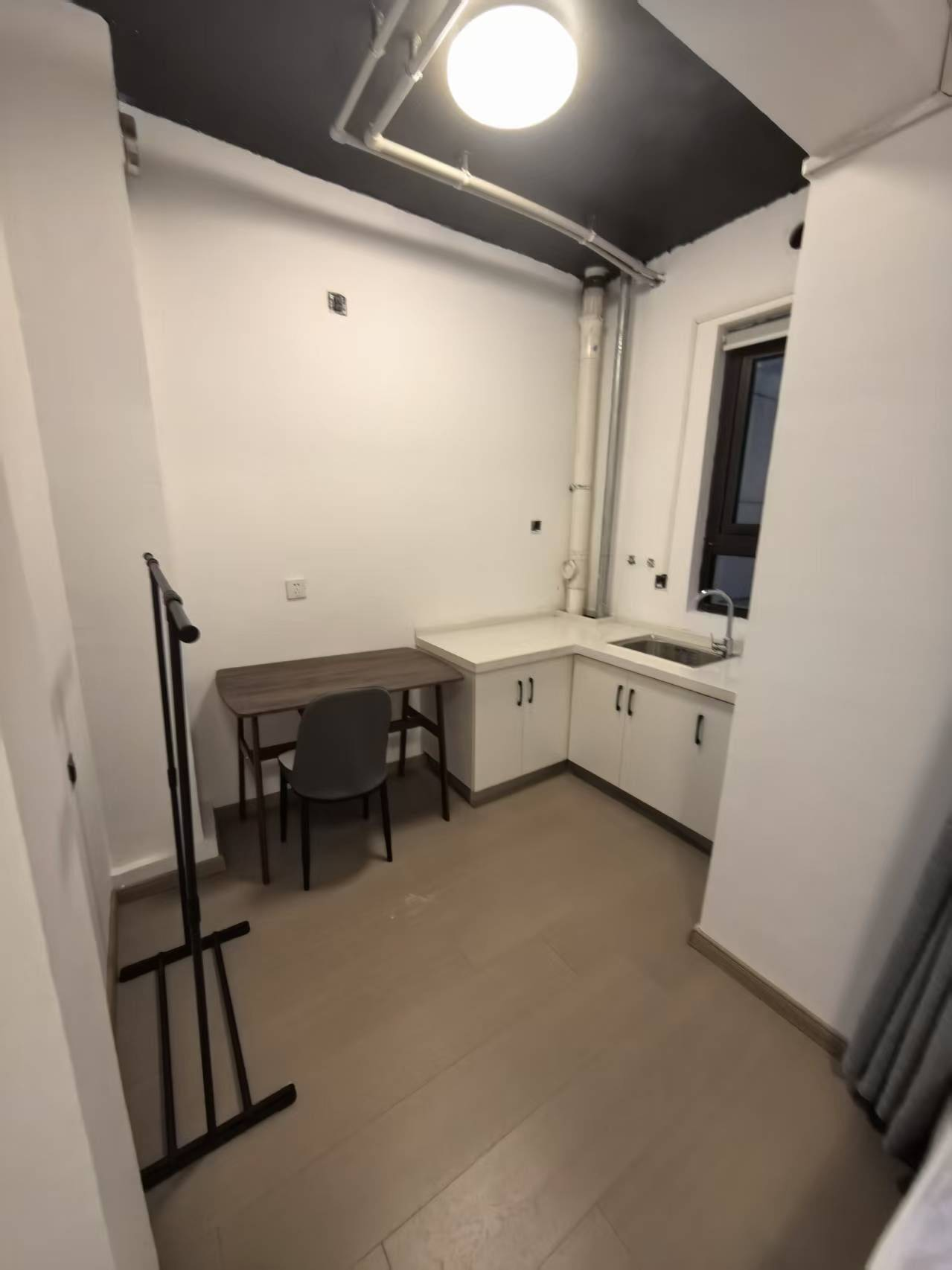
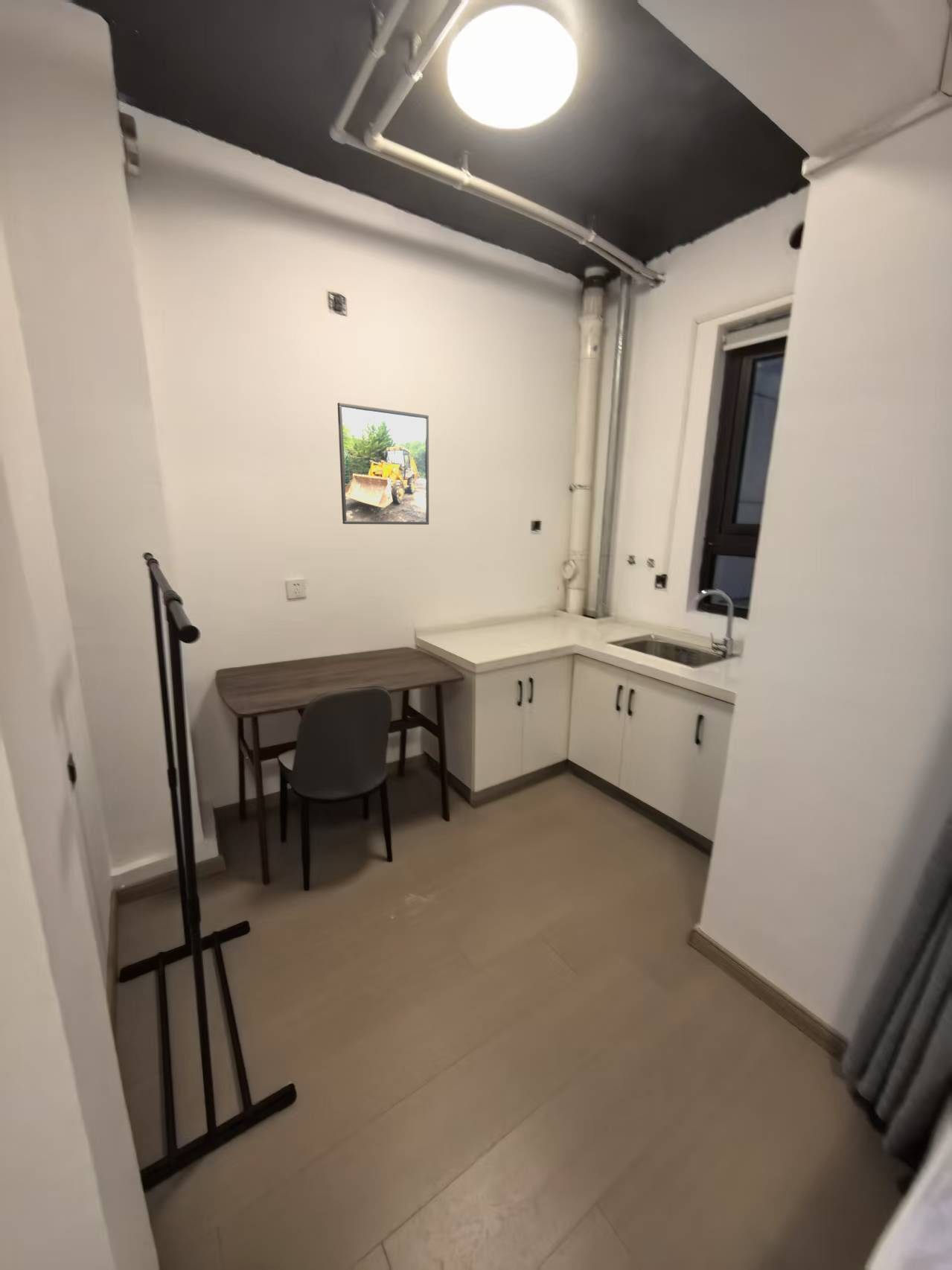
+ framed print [336,402,429,526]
